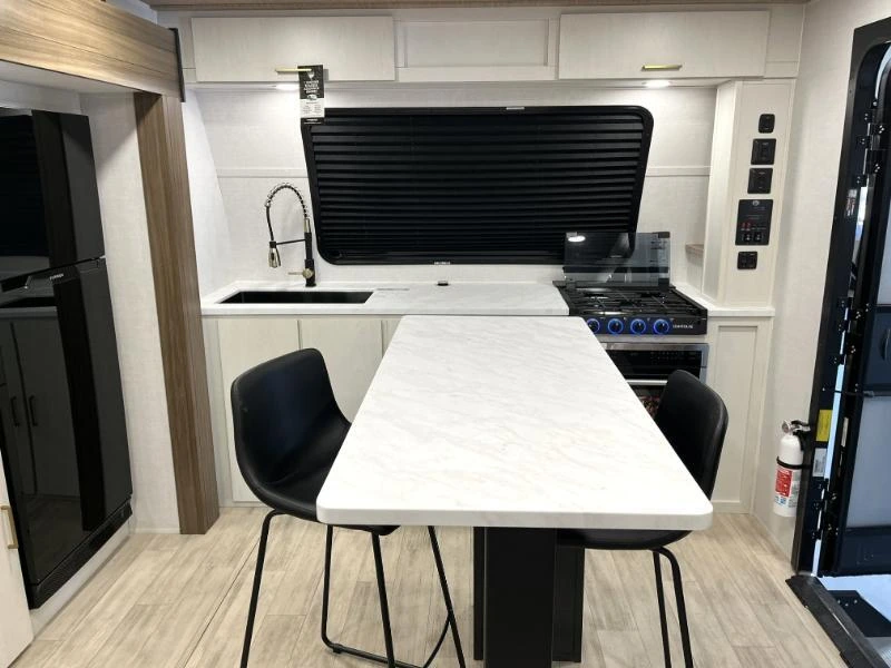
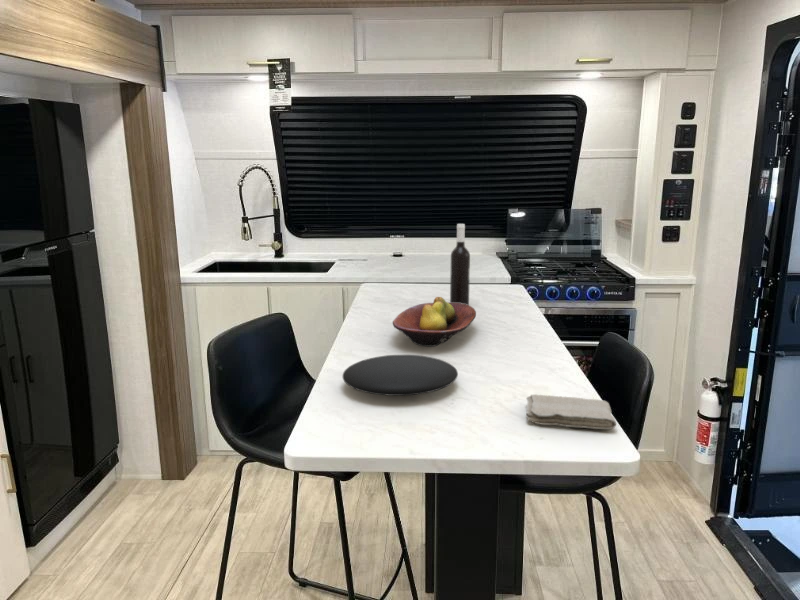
+ fruit bowl [392,296,477,347]
+ plate [342,354,459,397]
+ washcloth [525,393,617,430]
+ wine bottle [449,223,471,306]
